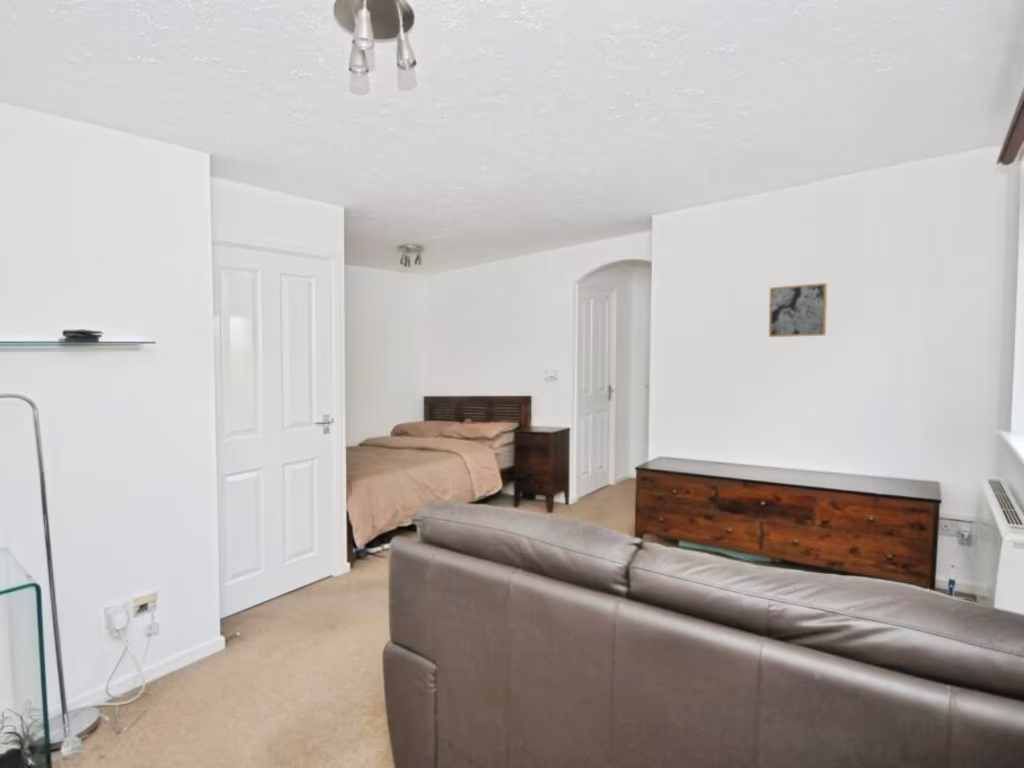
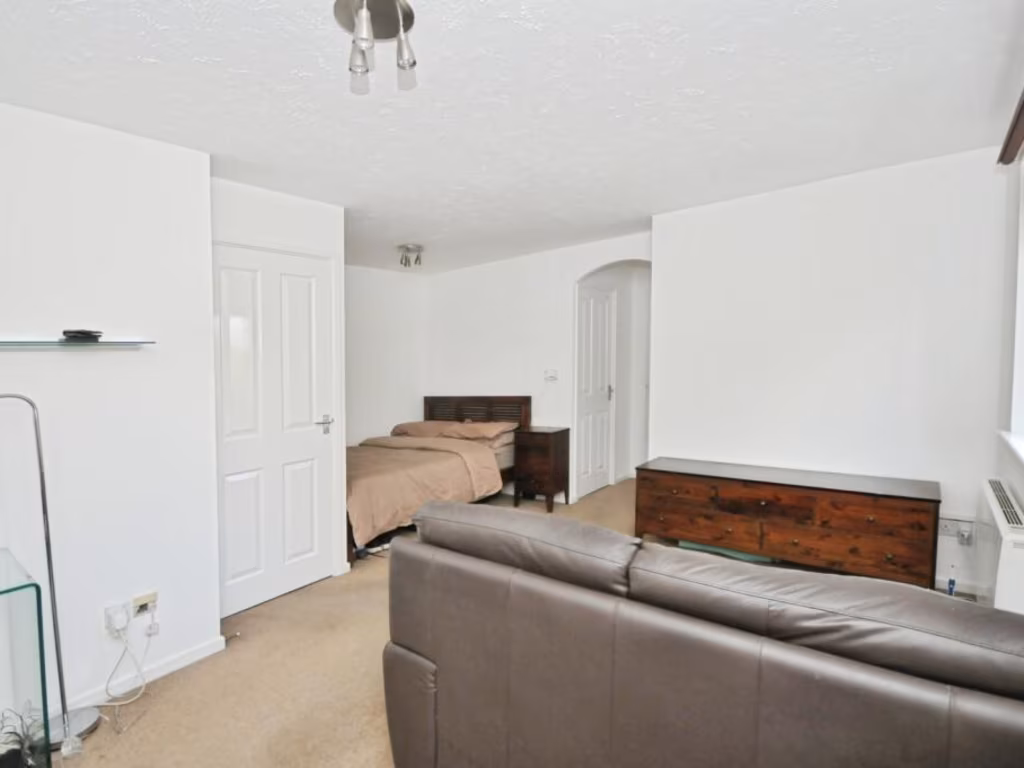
- wall art [768,282,828,338]
